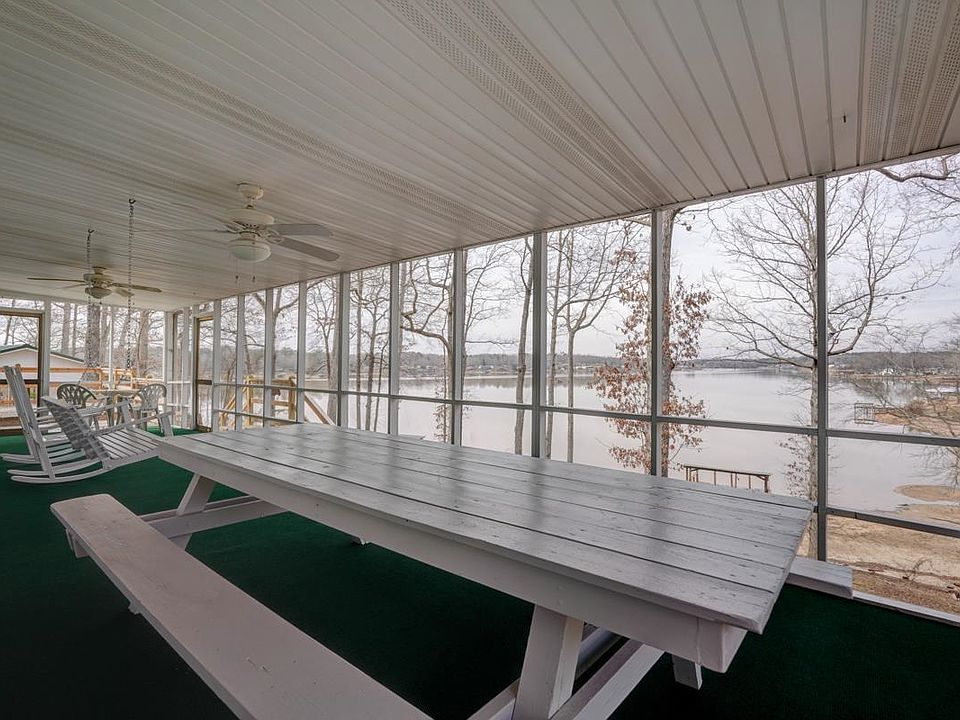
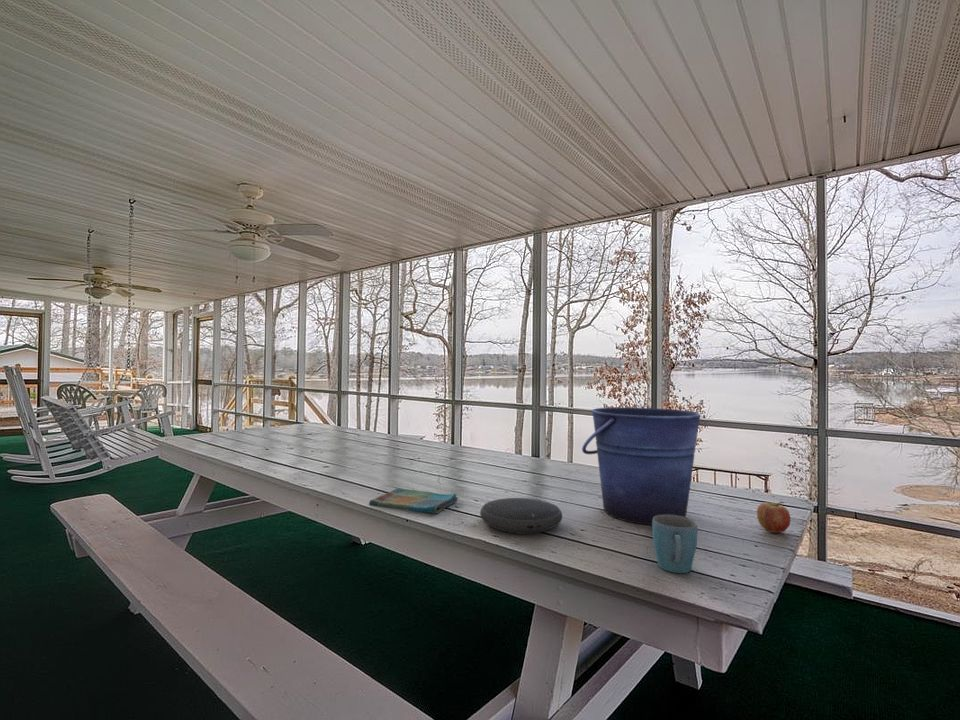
+ mug [651,515,698,574]
+ fruit [756,501,791,534]
+ speaker [479,497,563,535]
+ dish towel [368,487,459,515]
+ bucket [581,406,702,526]
